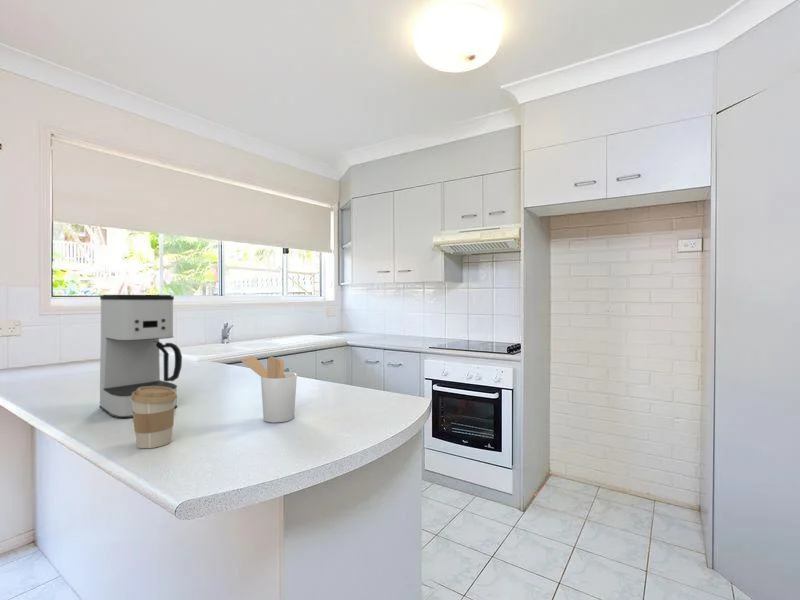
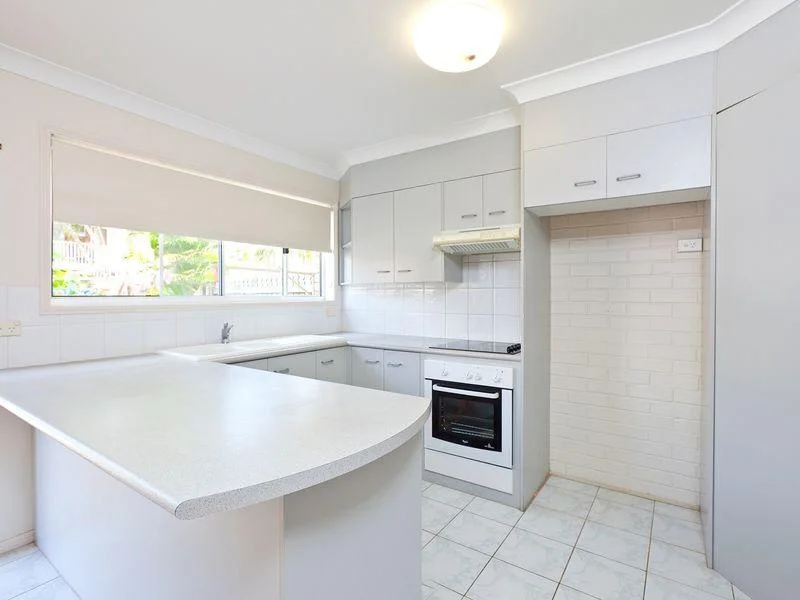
- coffee maker [99,294,183,419]
- utensil holder [240,355,298,424]
- coffee cup [131,386,178,449]
